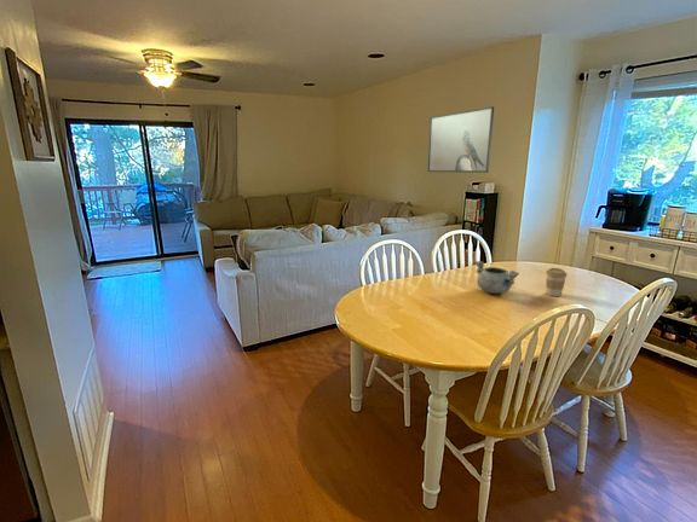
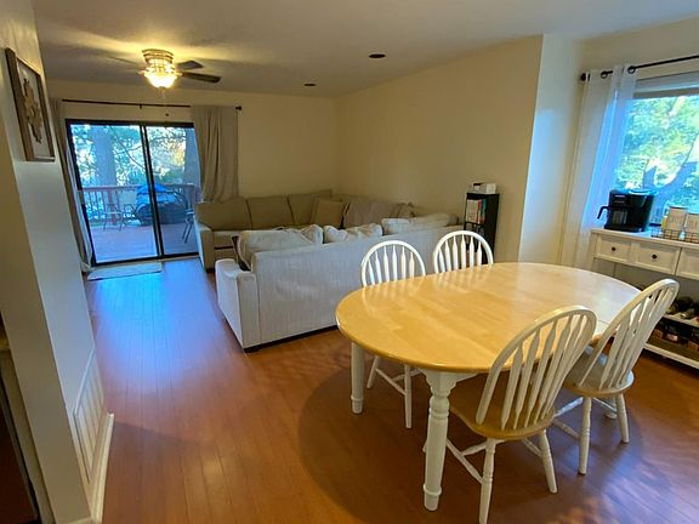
- coffee cup [545,267,568,297]
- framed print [427,105,495,174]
- decorative bowl [474,260,520,295]
